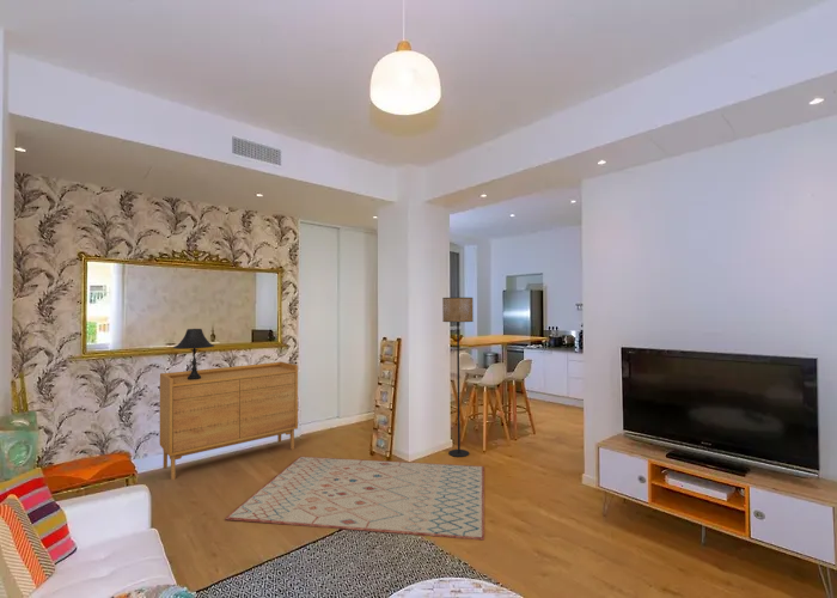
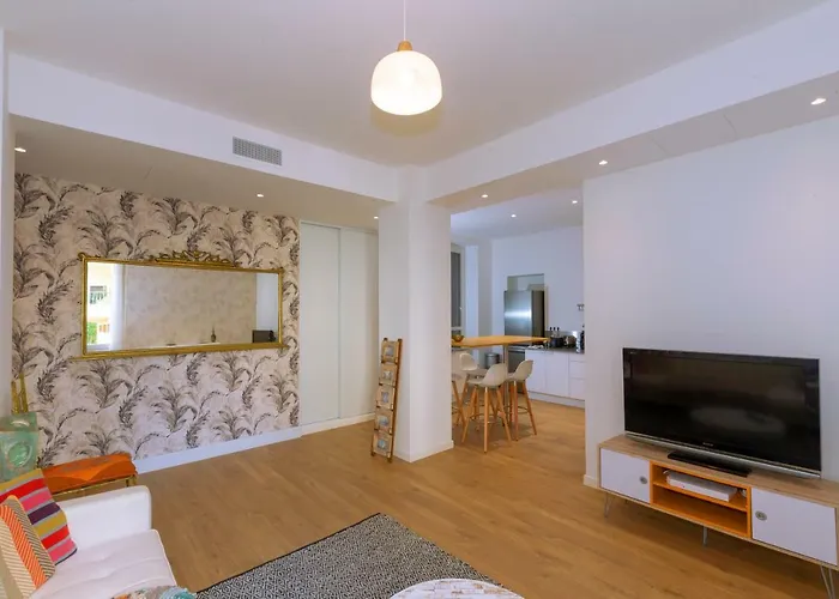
- sideboard [159,360,299,481]
- floor lamp [441,297,475,458]
- rug [224,456,485,542]
- table lamp [172,328,215,380]
